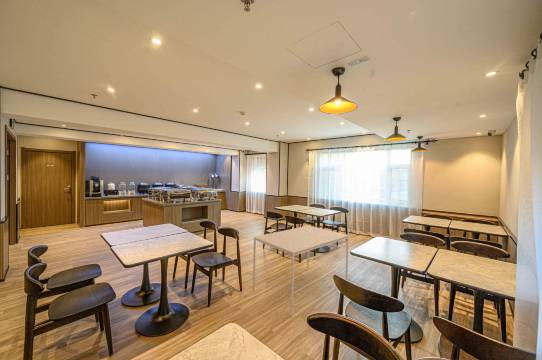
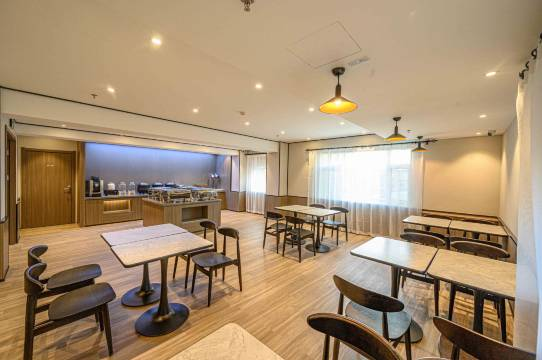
- dining table [252,225,350,318]
